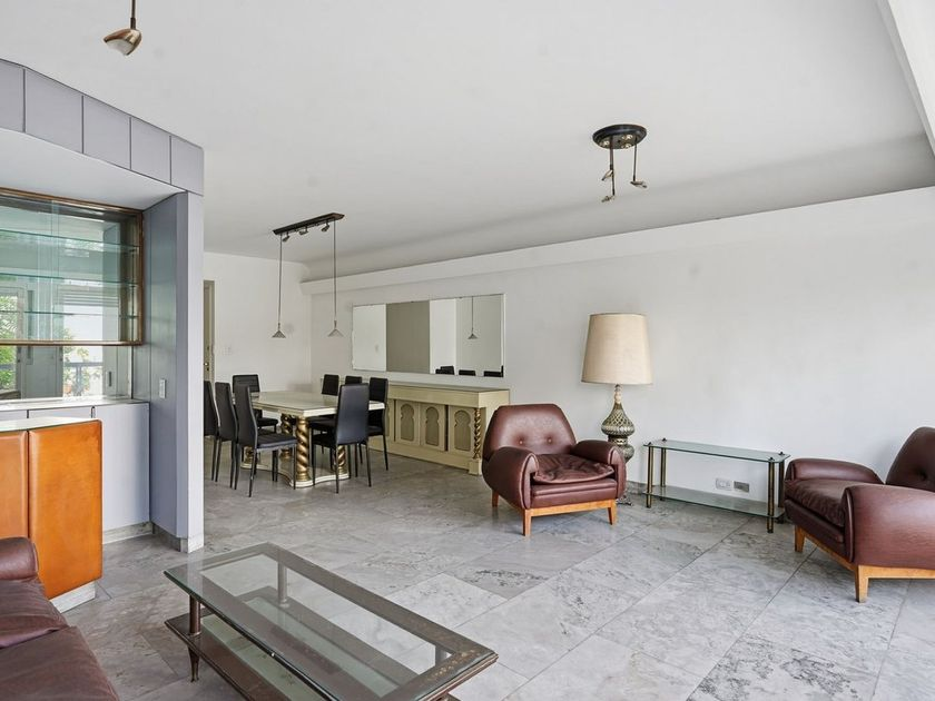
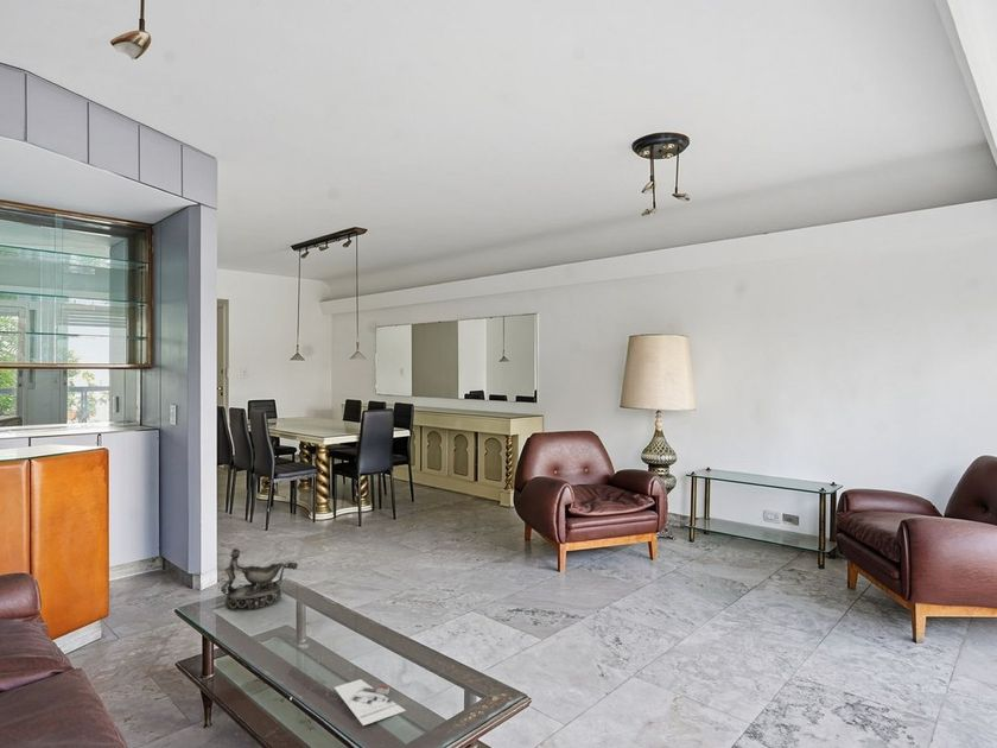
+ decorative bowl [220,547,299,610]
+ architectural model [334,678,407,727]
